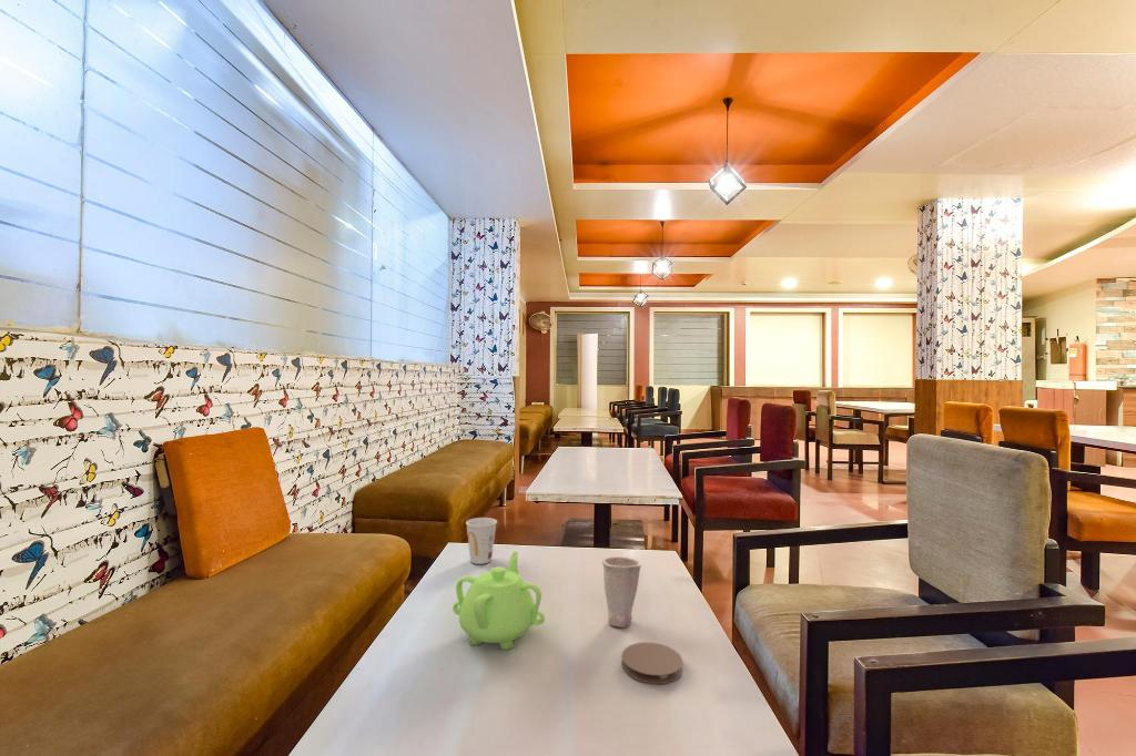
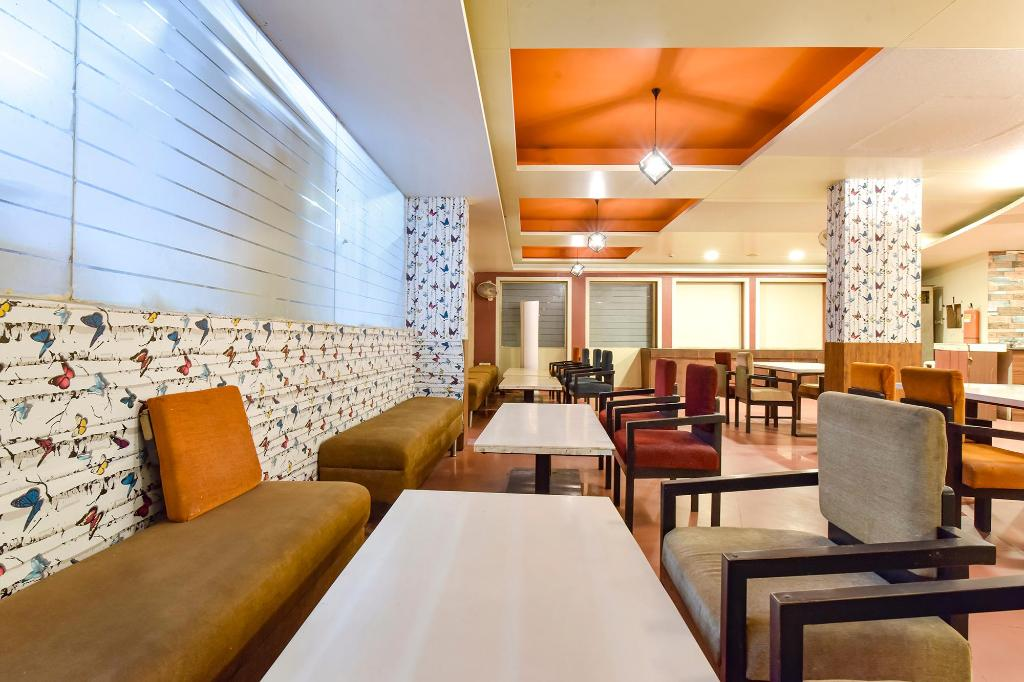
- cup [600,555,643,629]
- teapot [452,551,546,651]
- coaster [620,641,683,685]
- cup [465,517,498,565]
